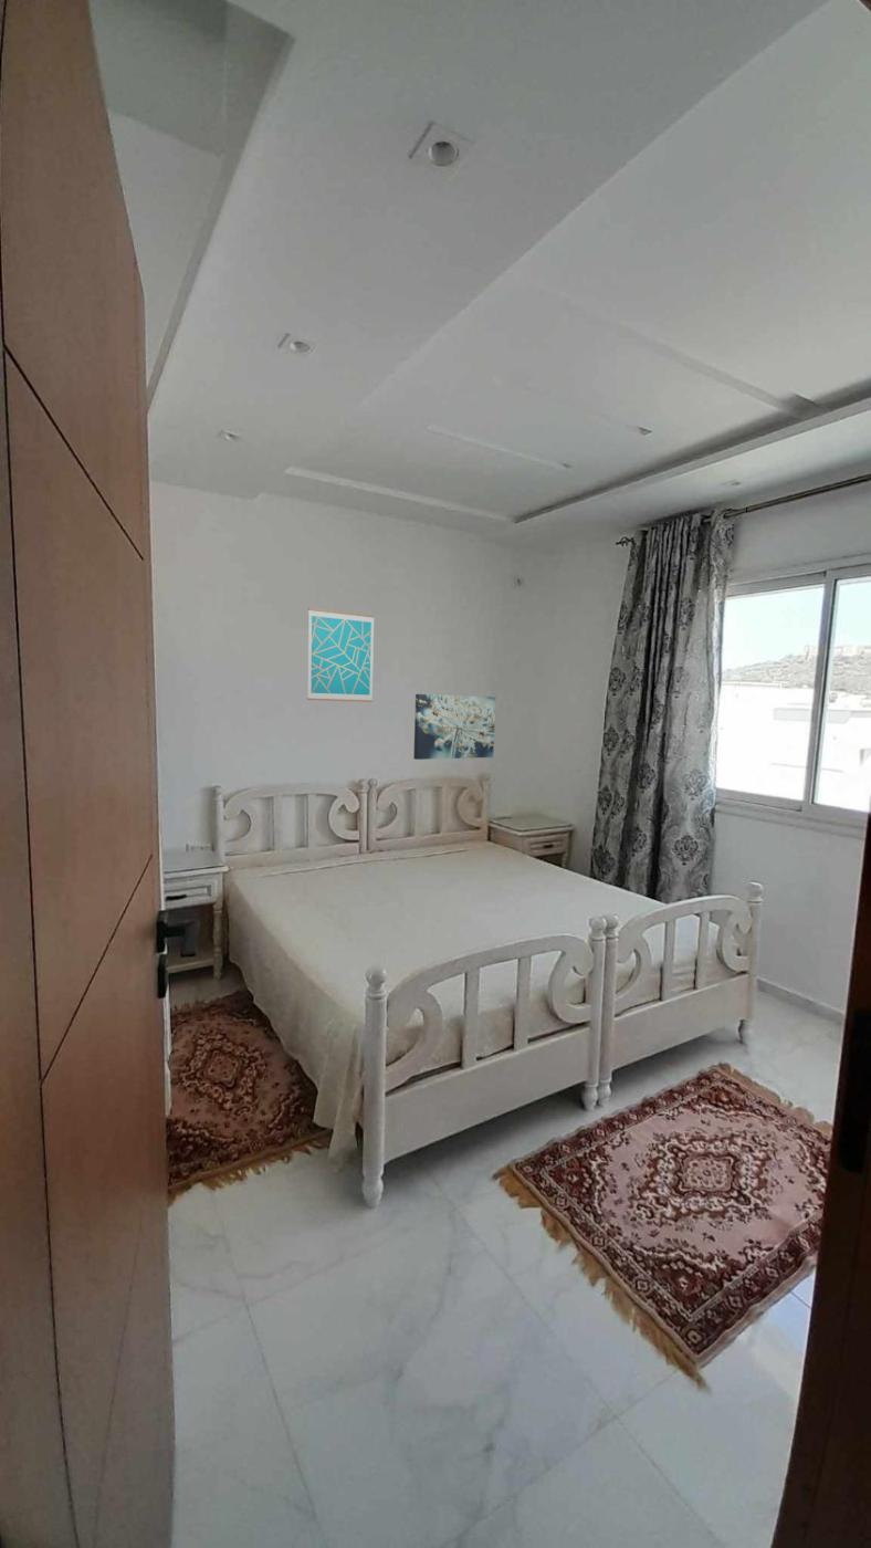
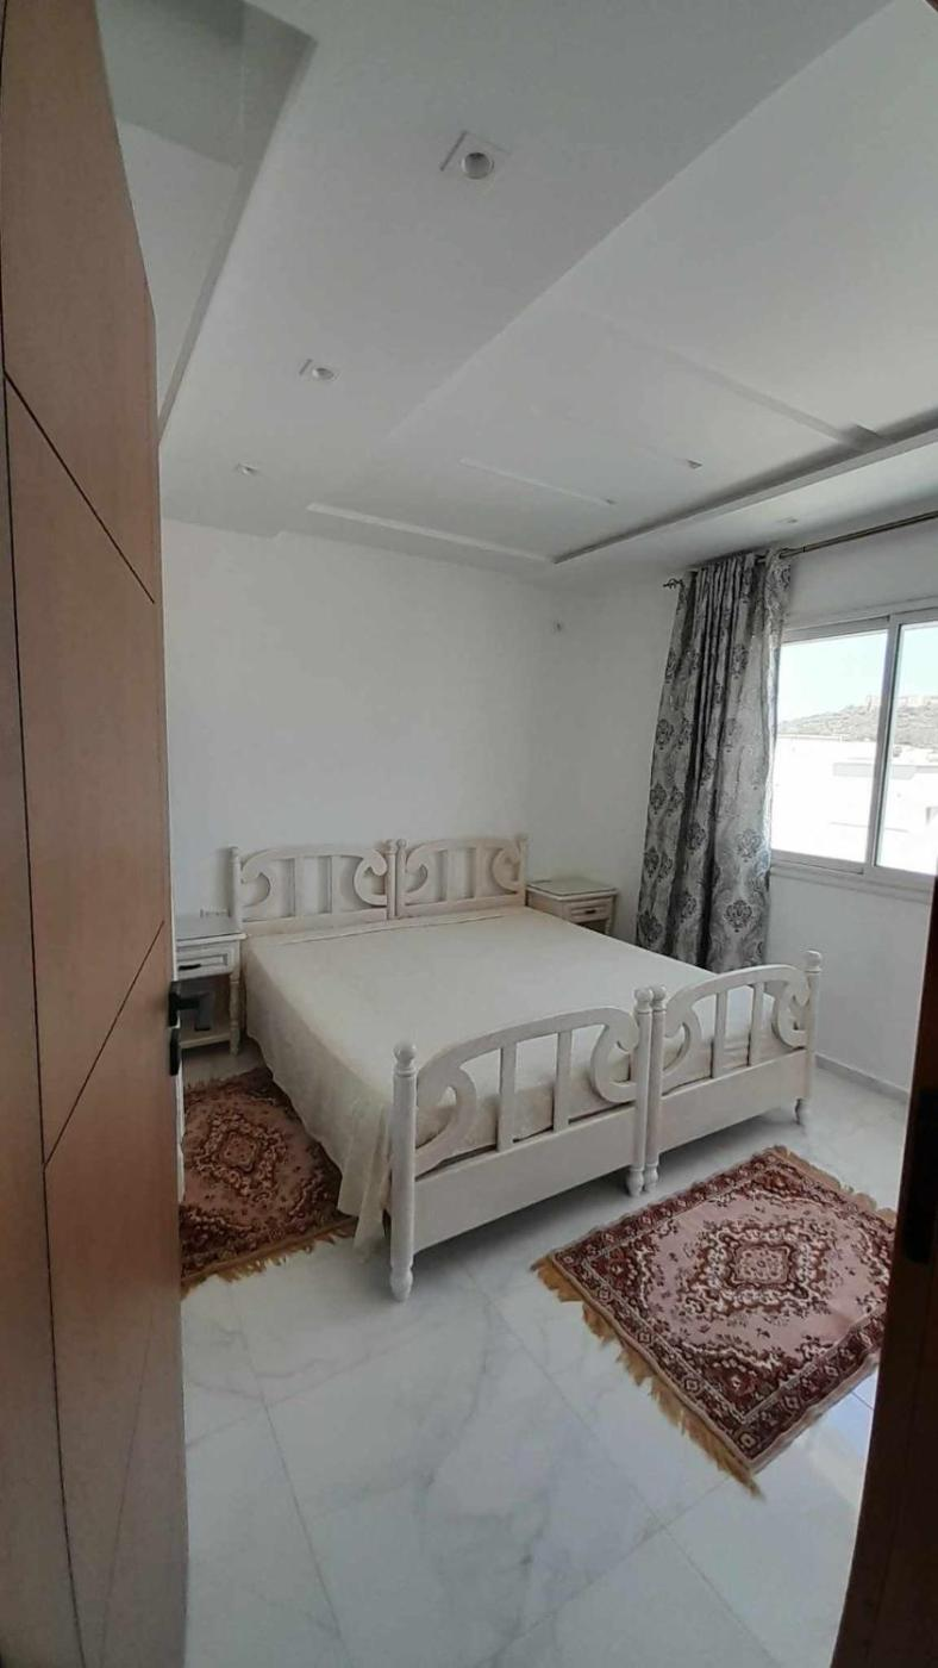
- wall art [306,607,375,703]
- wall art [412,693,497,761]
